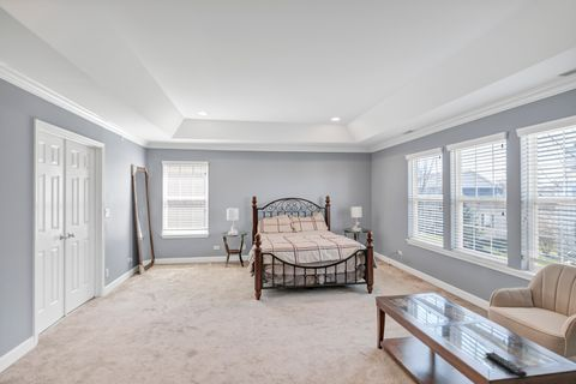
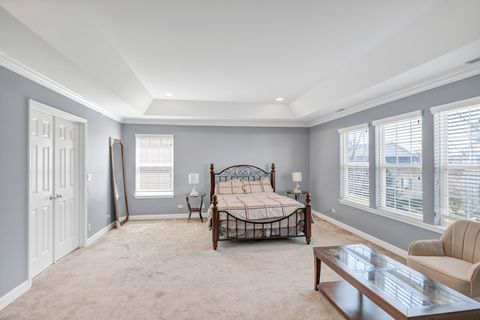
- remote control [484,352,528,378]
